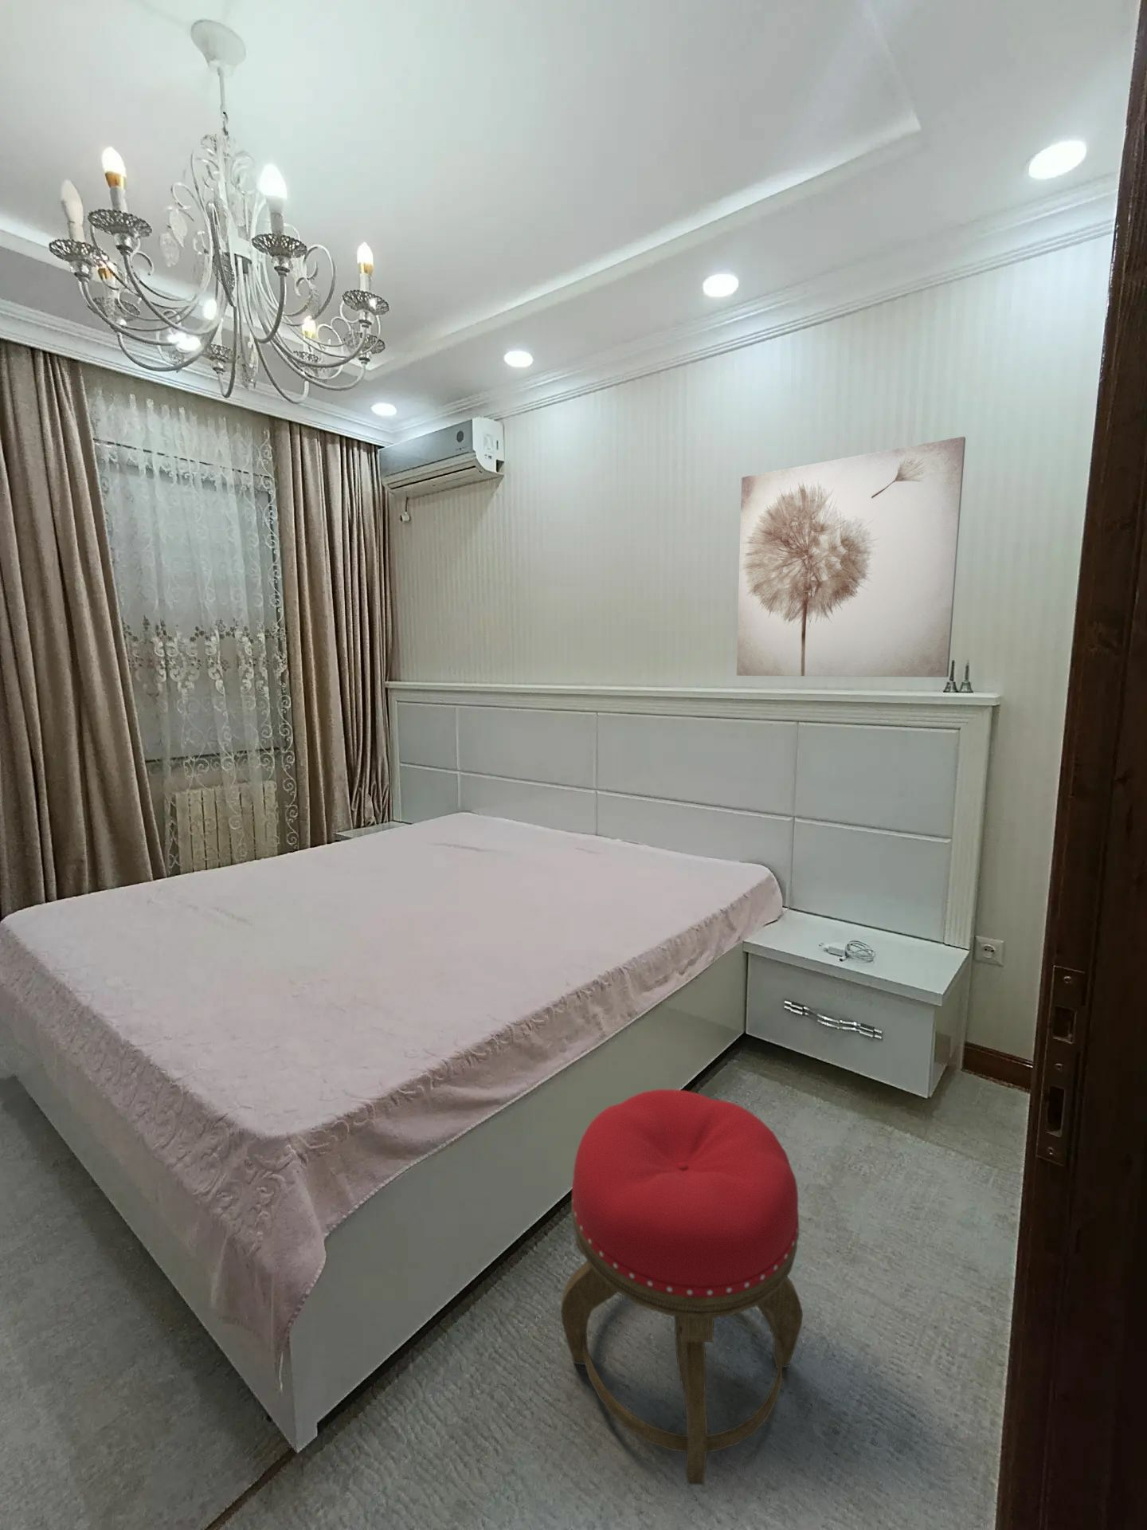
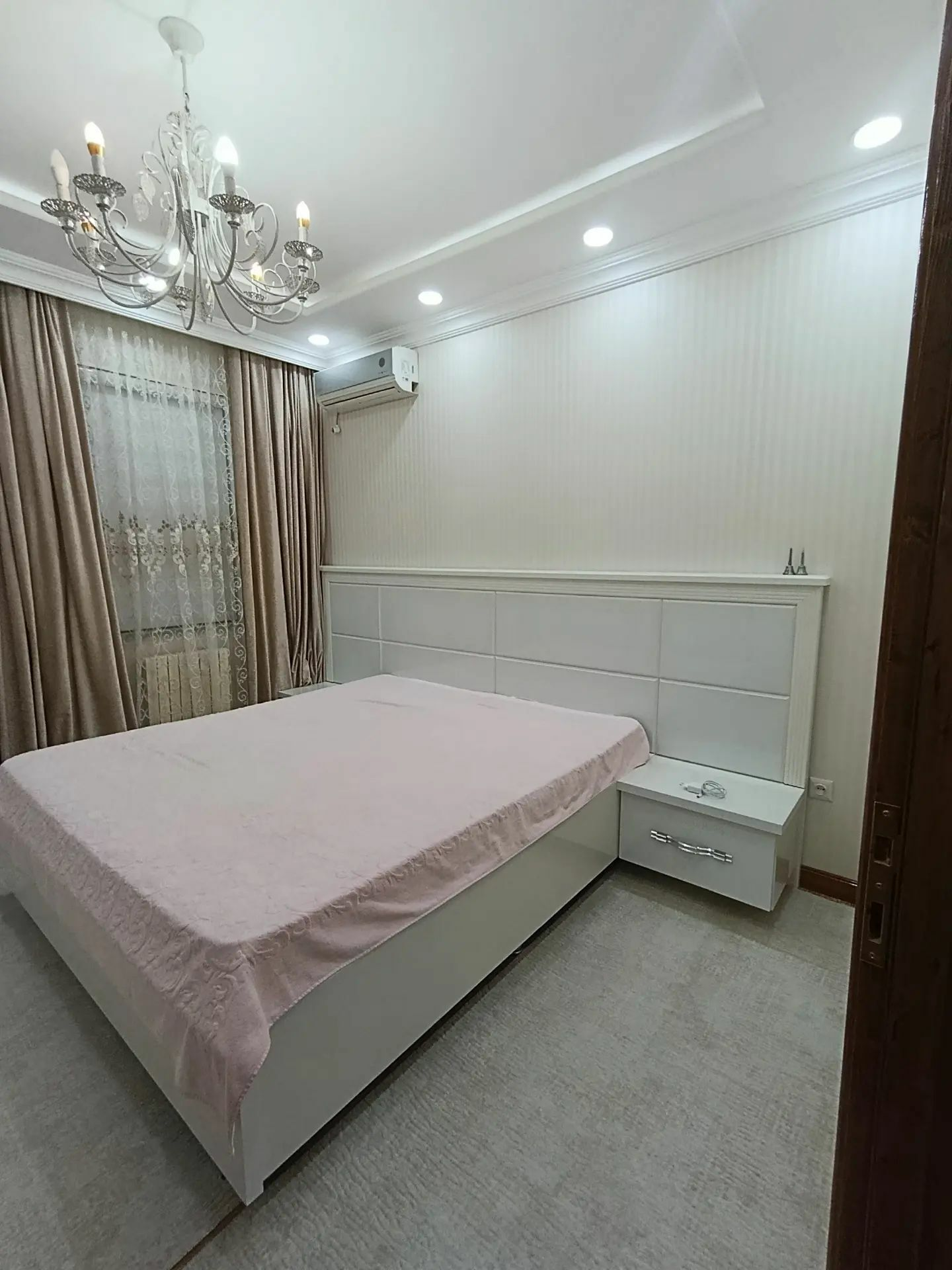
- wall art [736,436,966,678]
- stool [560,1089,804,1487]
